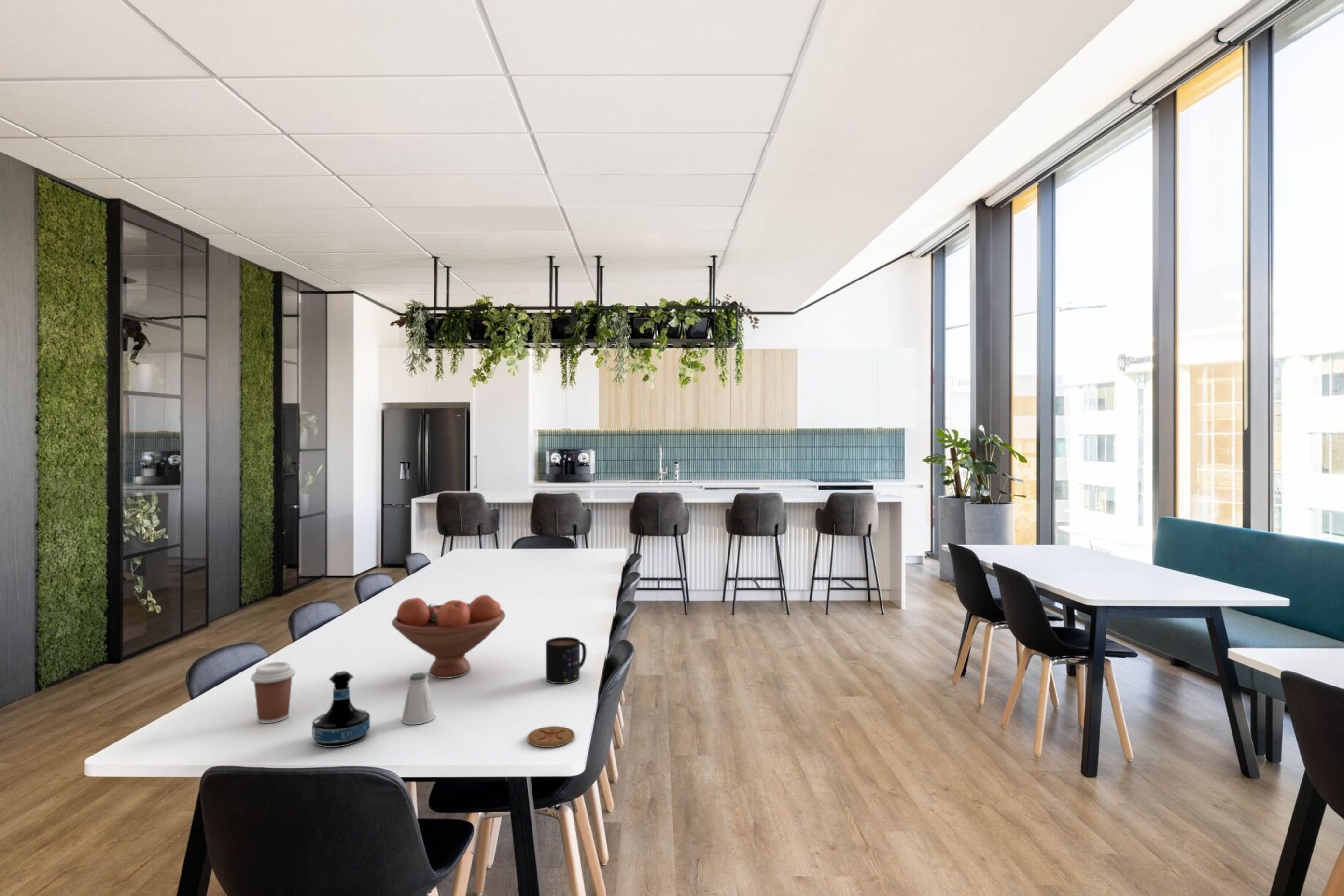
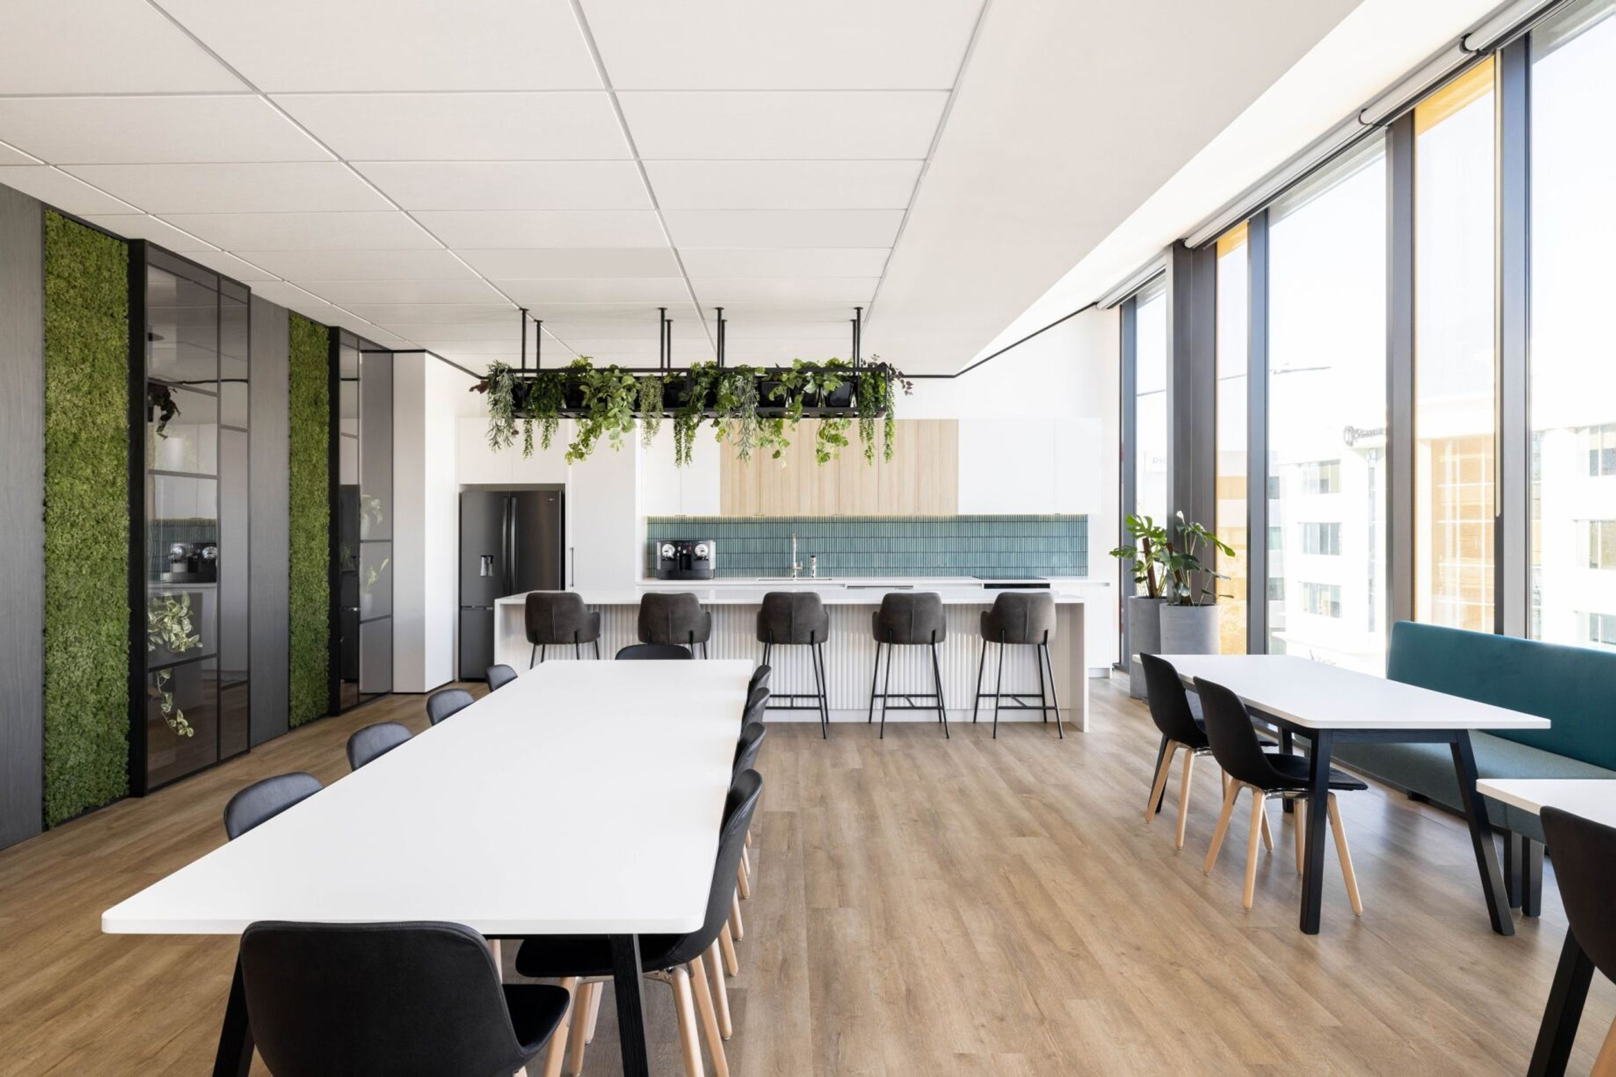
- coffee cup [251,661,295,724]
- mug [546,636,587,684]
- tequila bottle [311,671,370,748]
- fruit bowl [392,594,506,679]
- saltshaker [401,672,435,725]
- coaster [527,726,575,748]
